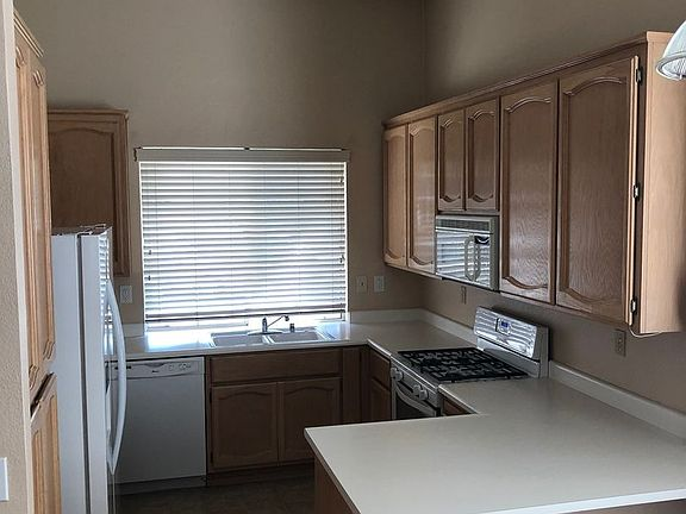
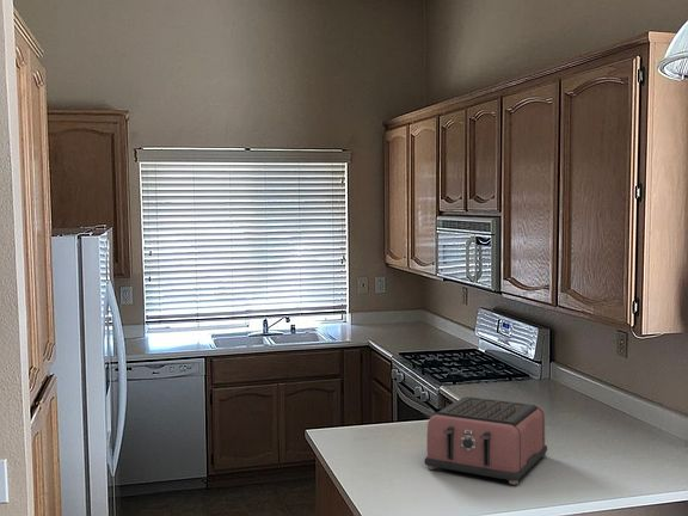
+ toaster [423,395,548,485]
